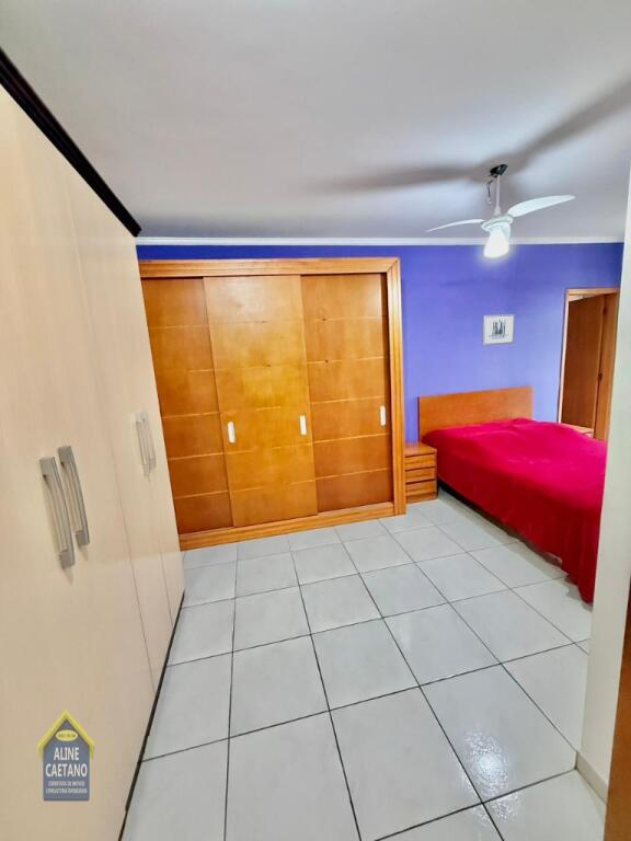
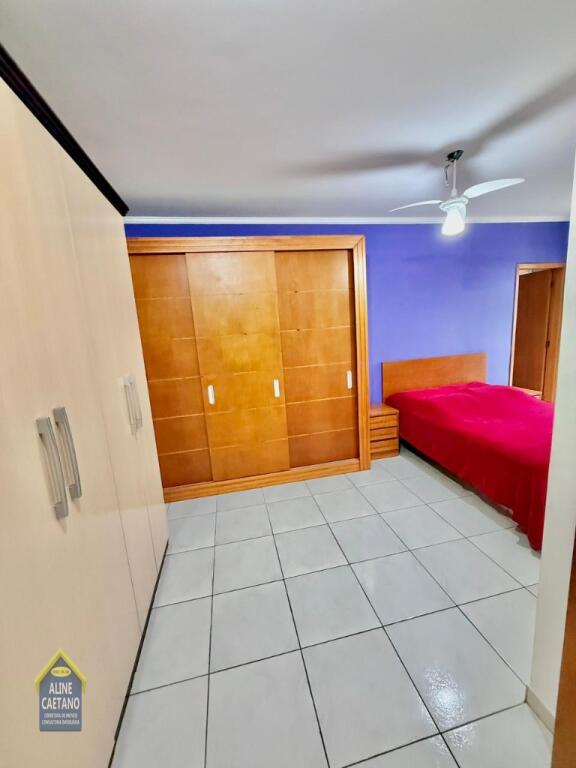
- wall art [481,313,516,346]
